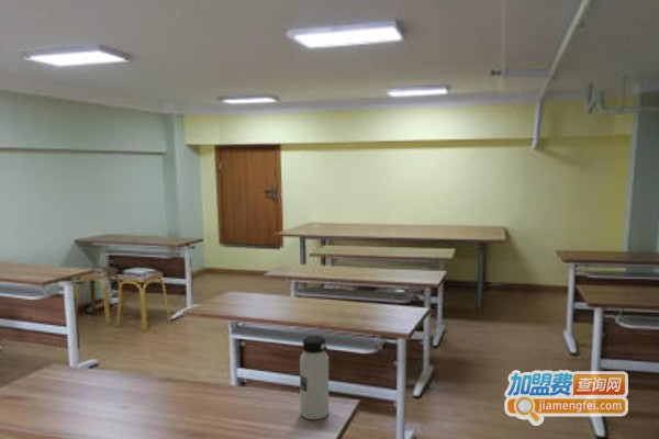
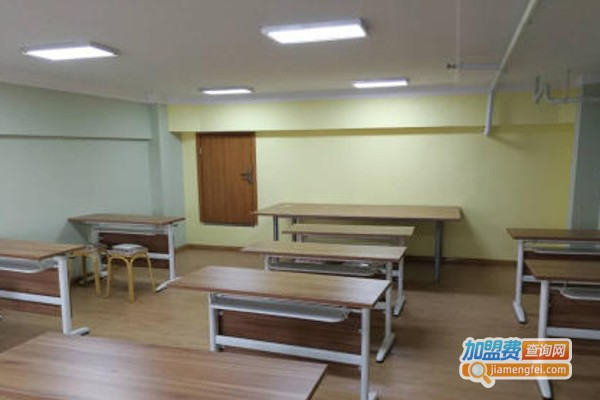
- water bottle [299,335,330,420]
